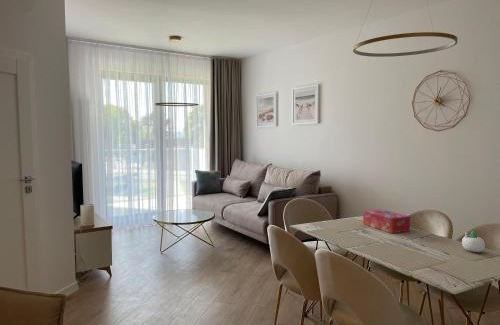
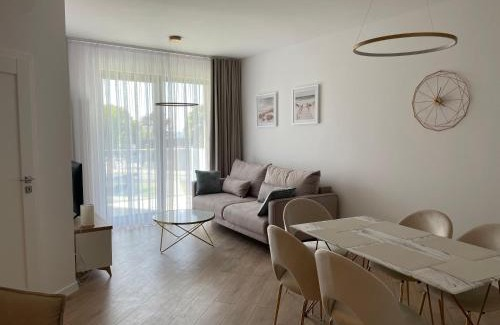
- succulent planter [461,230,486,253]
- tissue box [362,208,411,234]
